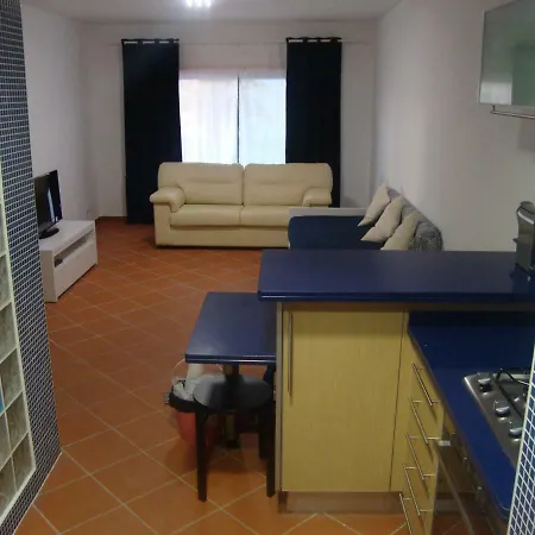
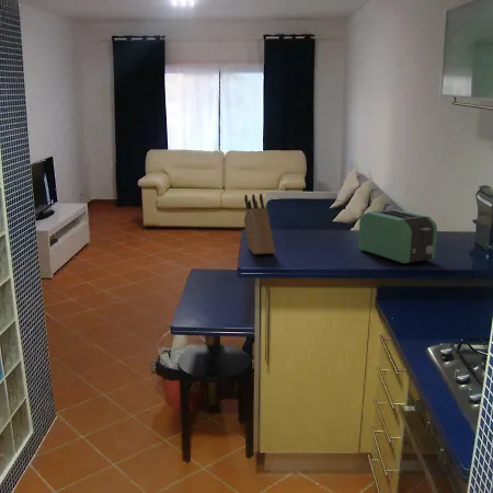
+ knife block [243,193,276,255]
+ toaster [357,208,438,265]
